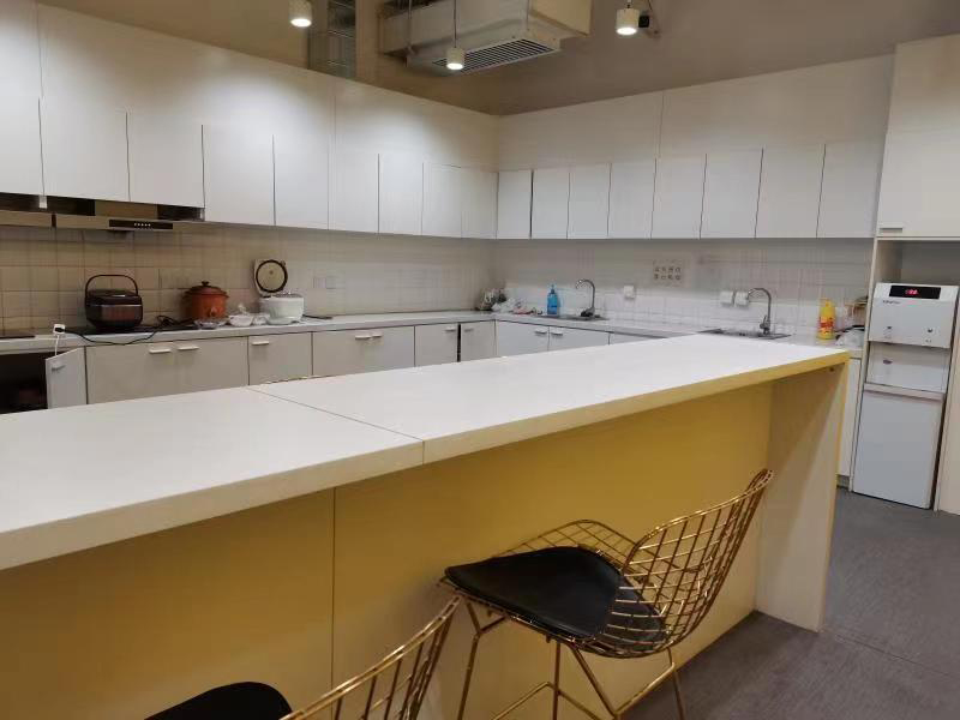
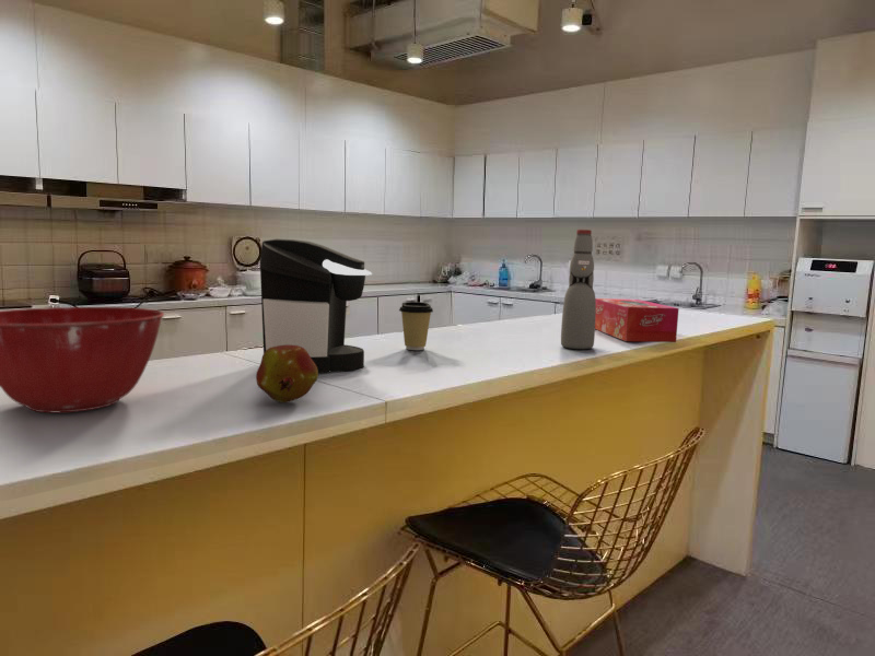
+ tissue box [595,297,680,343]
+ coffee cup [398,301,434,351]
+ fruit [255,344,319,403]
+ bottle [560,229,596,350]
+ coffee maker [259,237,373,374]
+ mixing bowl [0,306,165,413]
